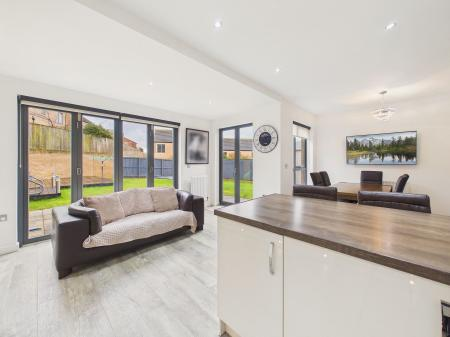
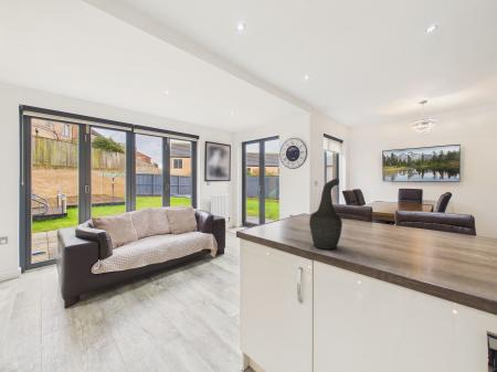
+ decorative vase [308,178,343,251]
